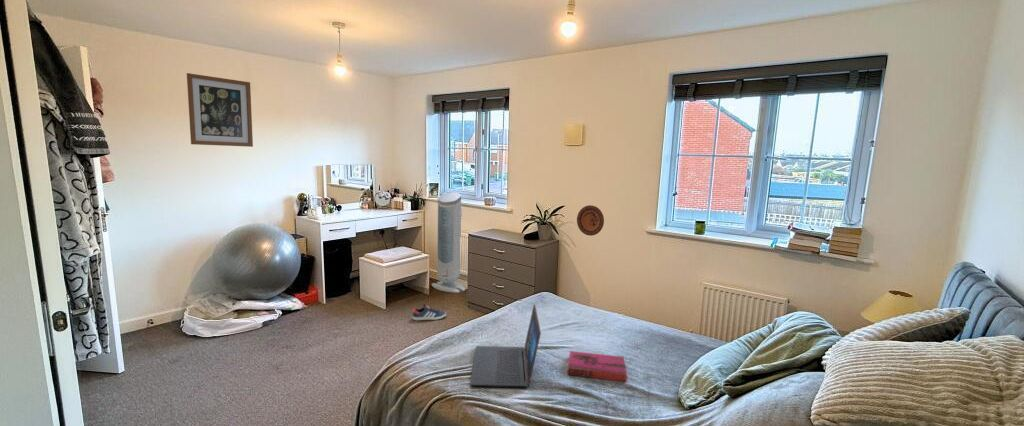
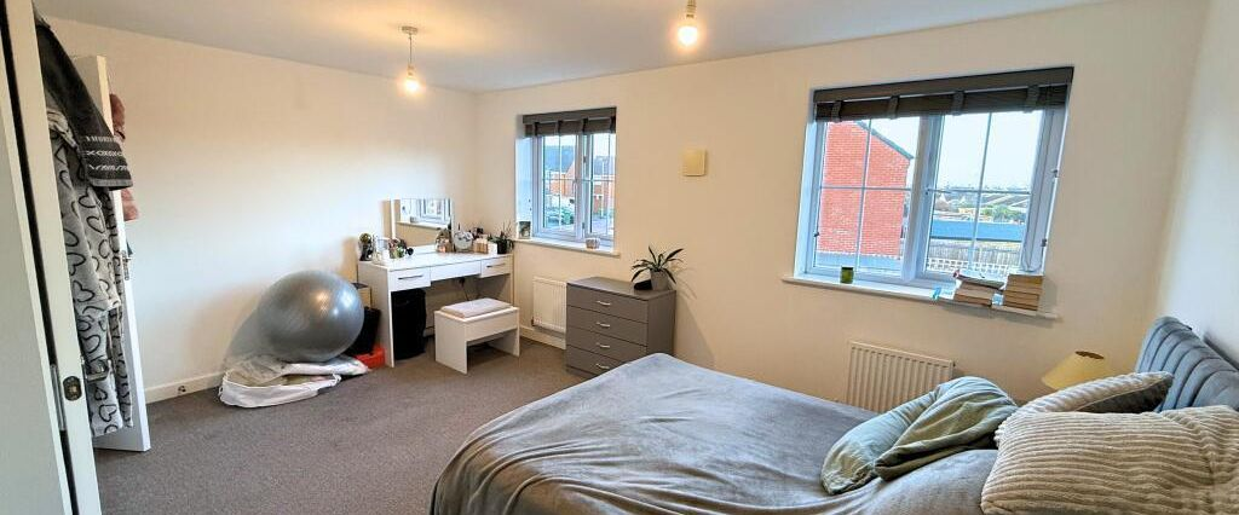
- laptop [469,302,542,388]
- hardback book [567,350,628,383]
- decorative plate [576,204,605,237]
- air purifier [431,191,466,294]
- wall art [186,72,254,148]
- sneaker [411,303,447,321]
